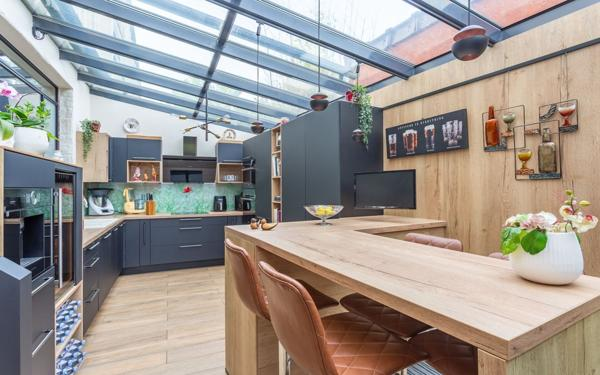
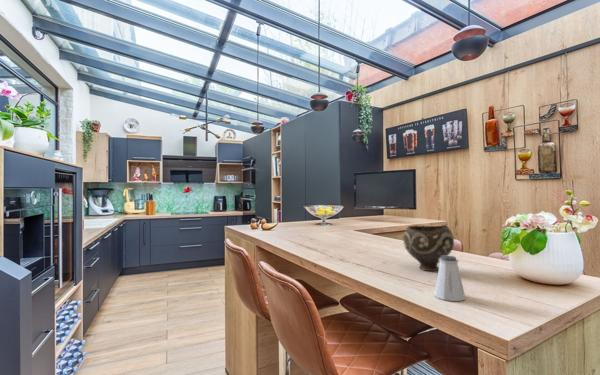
+ bowl [402,224,455,272]
+ saltshaker [433,255,466,302]
